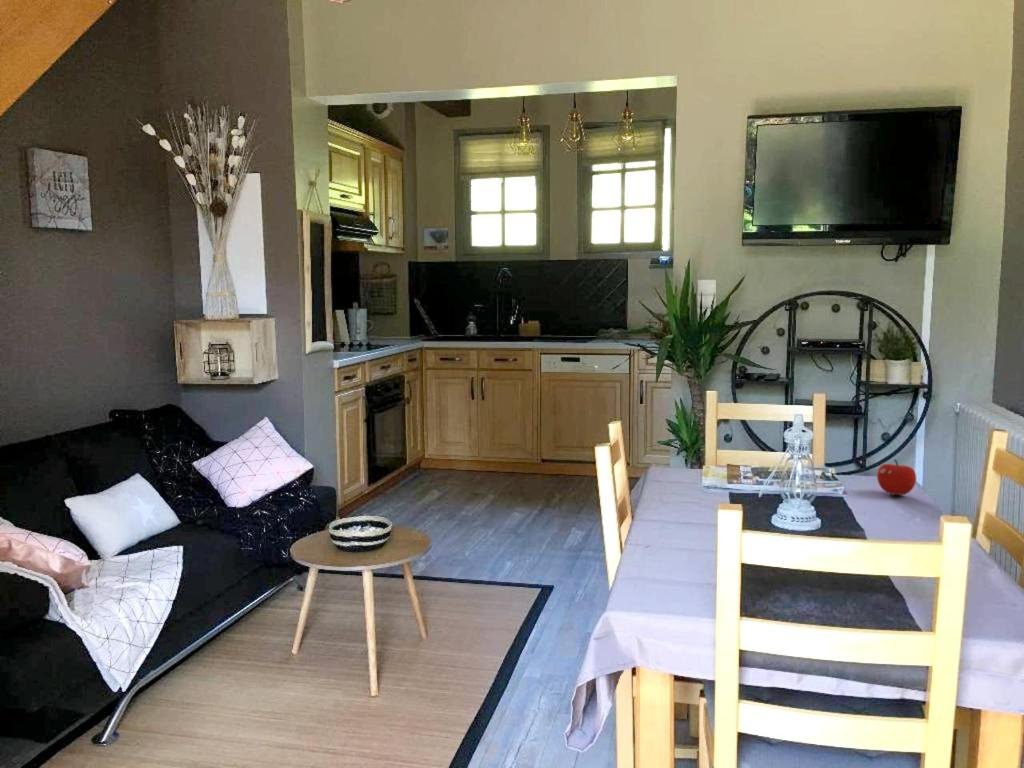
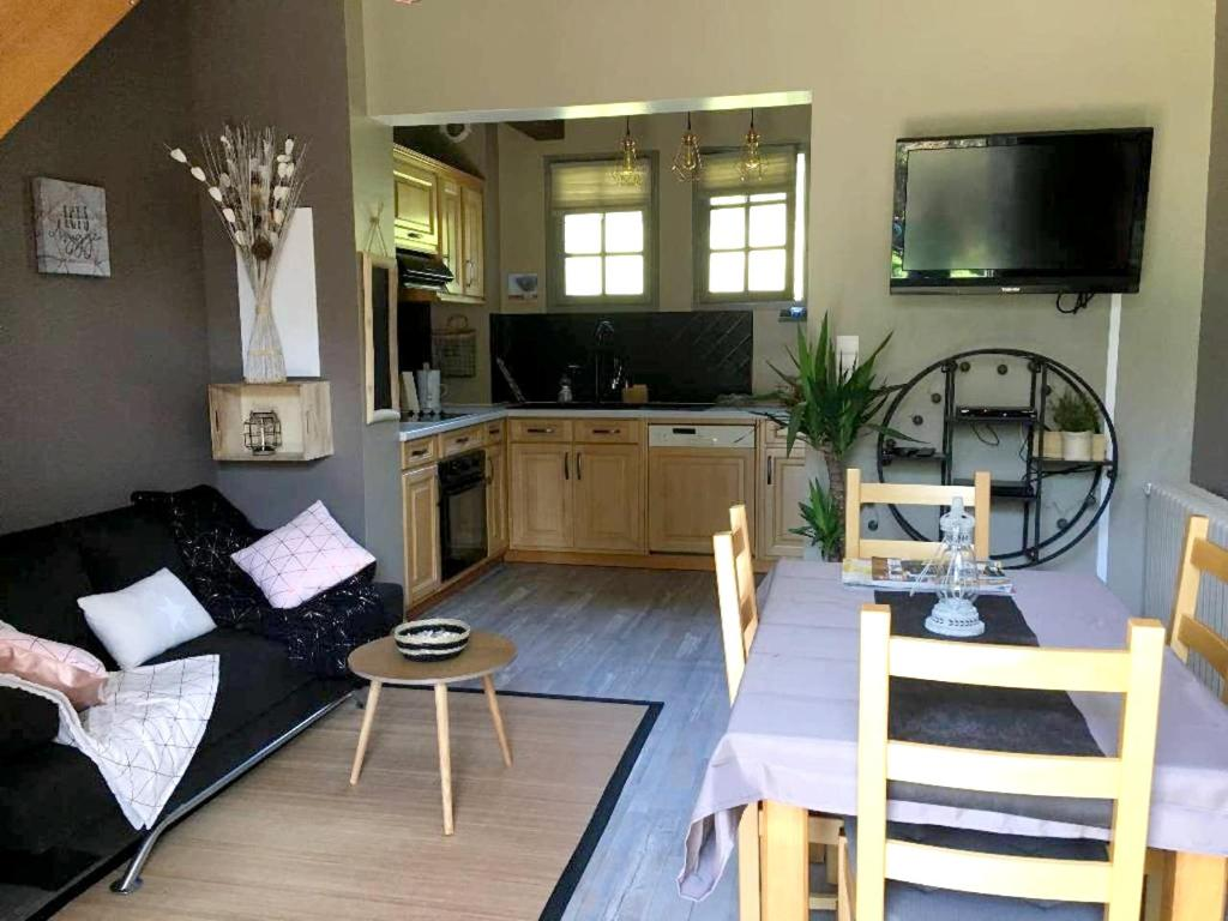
- fruit [876,459,917,496]
